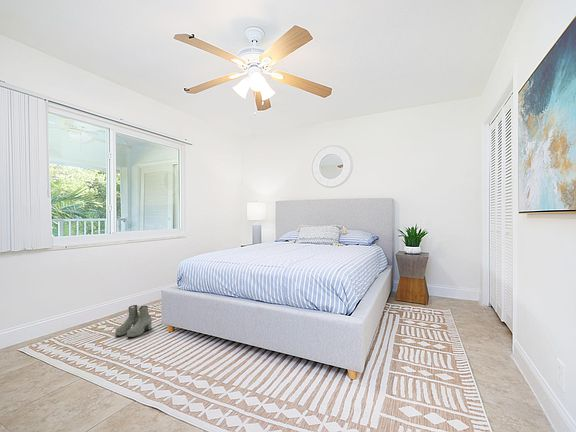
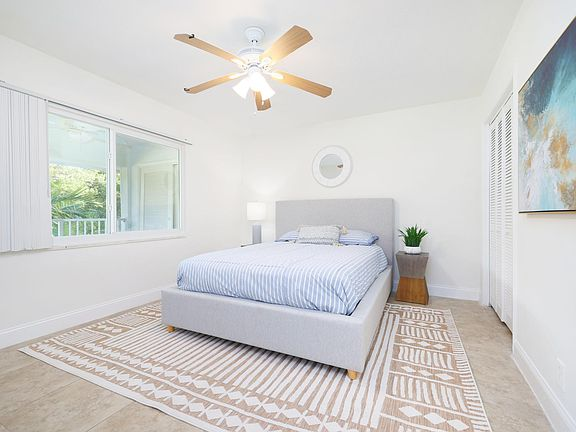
- boots [114,304,153,338]
